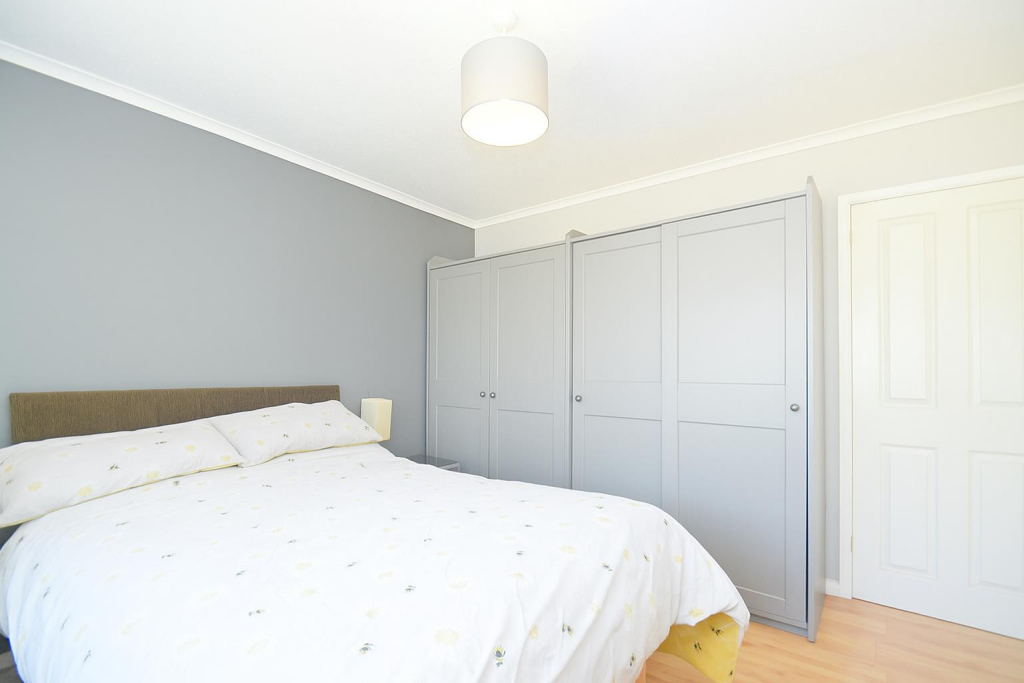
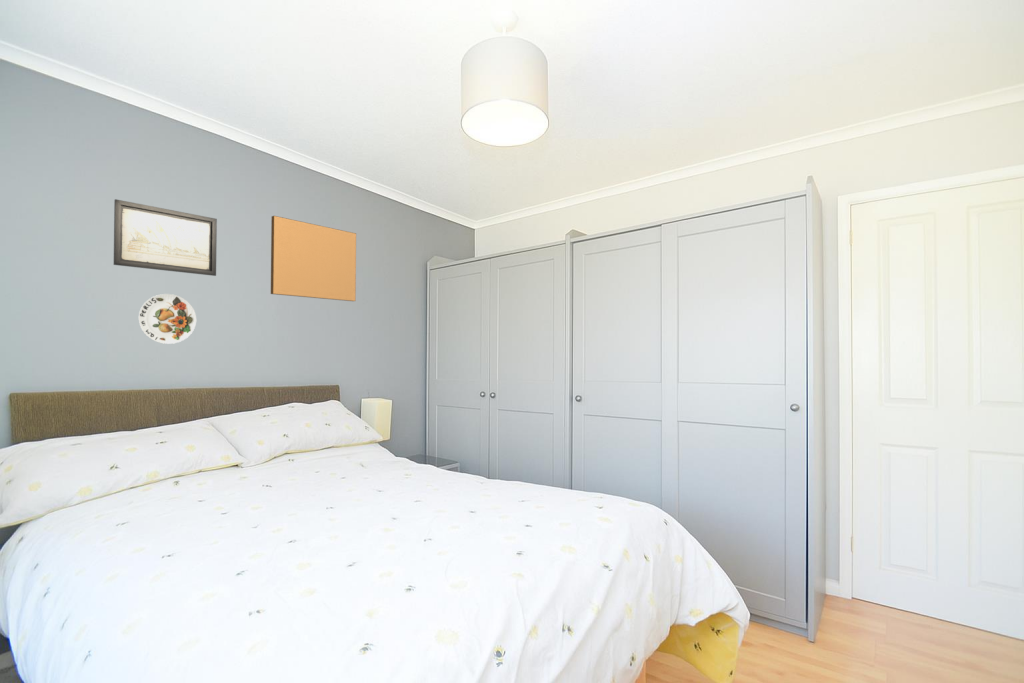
+ writing board [270,215,357,302]
+ wall art [113,198,218,277]
+ decorative plate [138,293,197,345]
